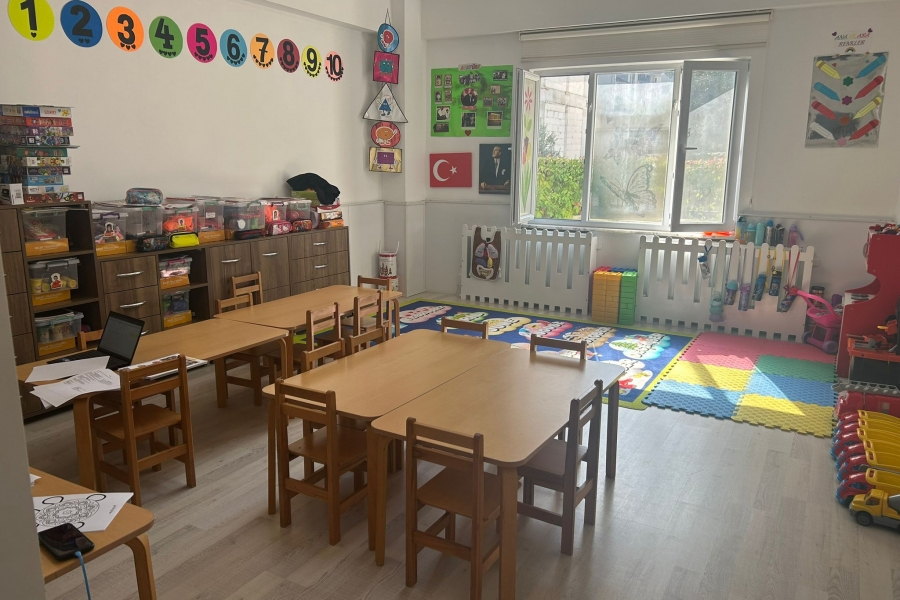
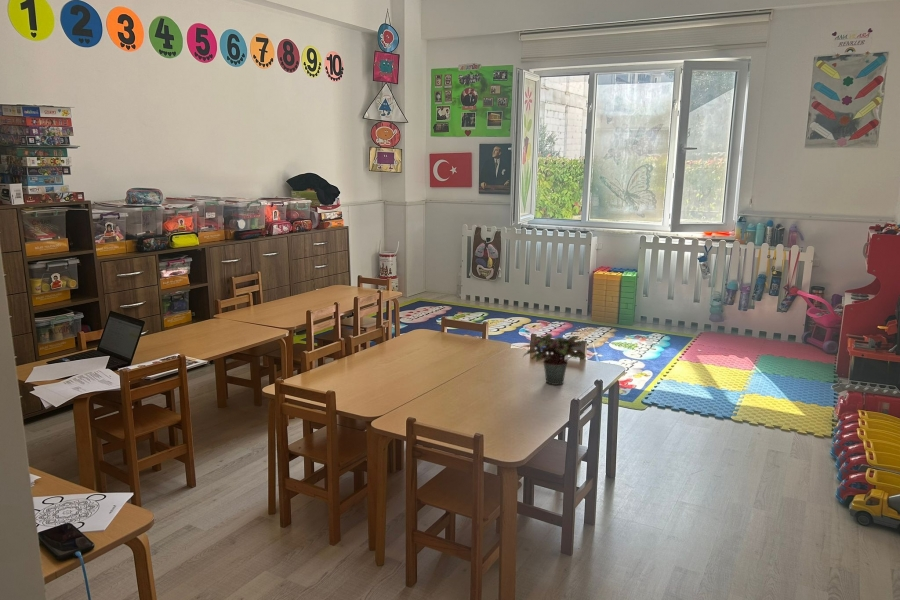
+ potted plant [521,332,588,386]
